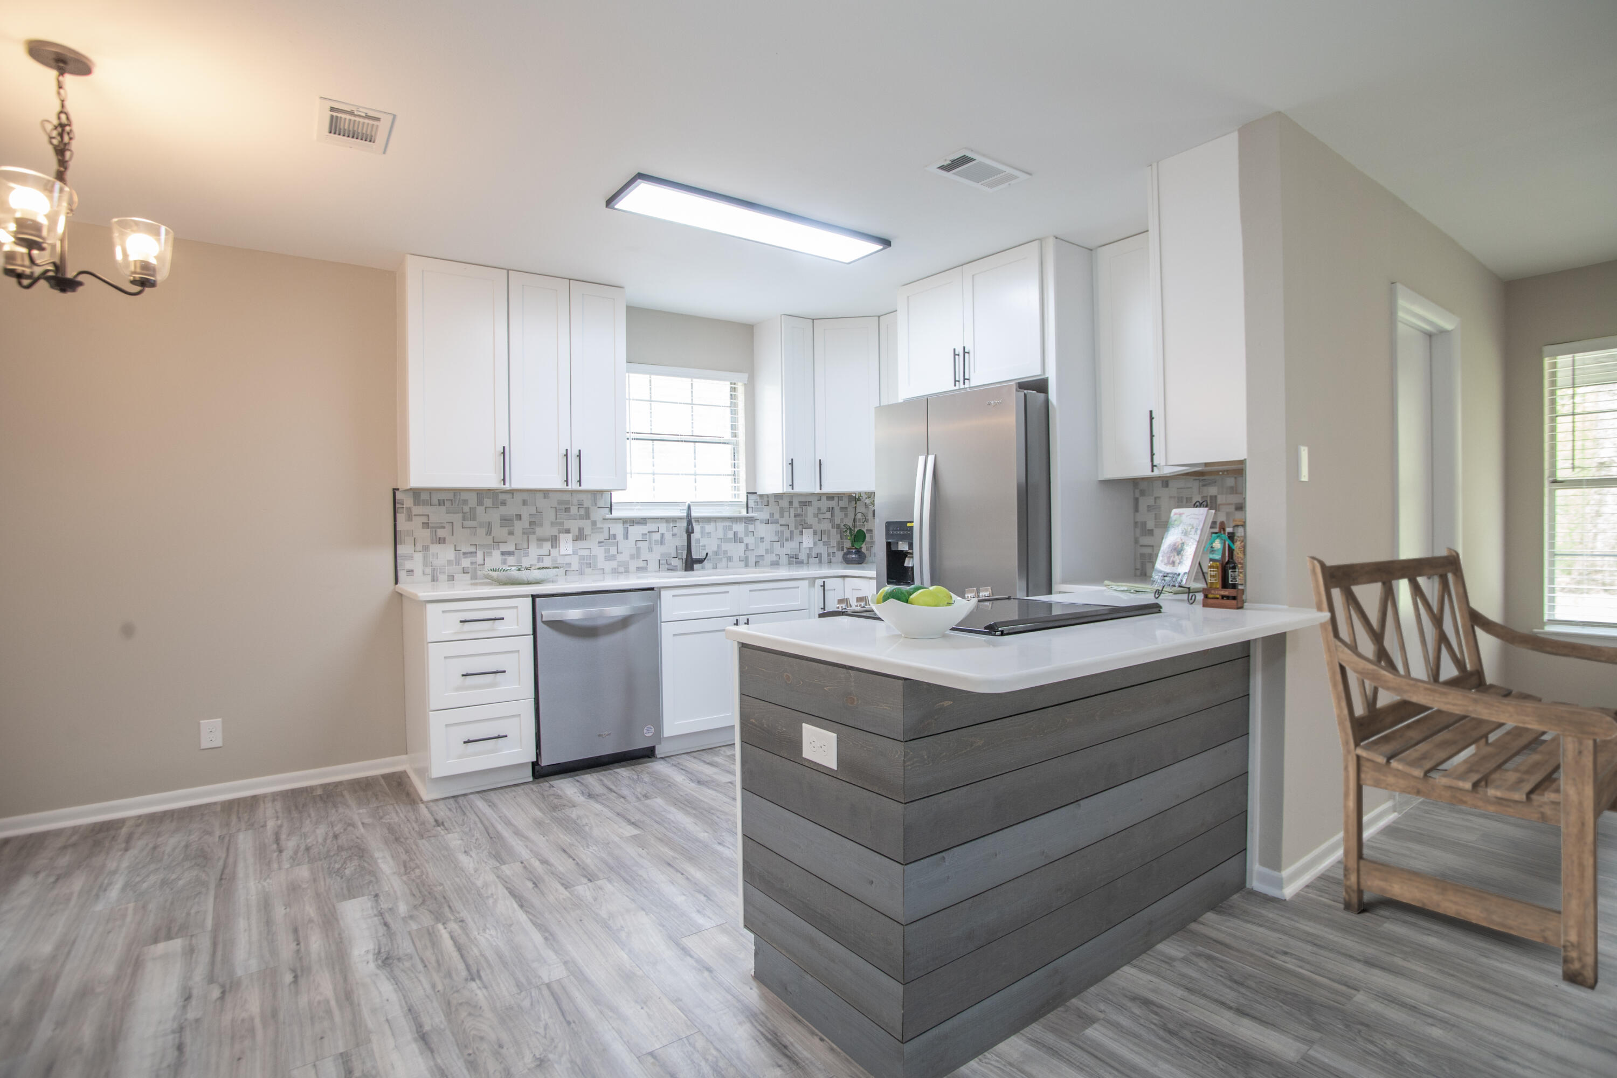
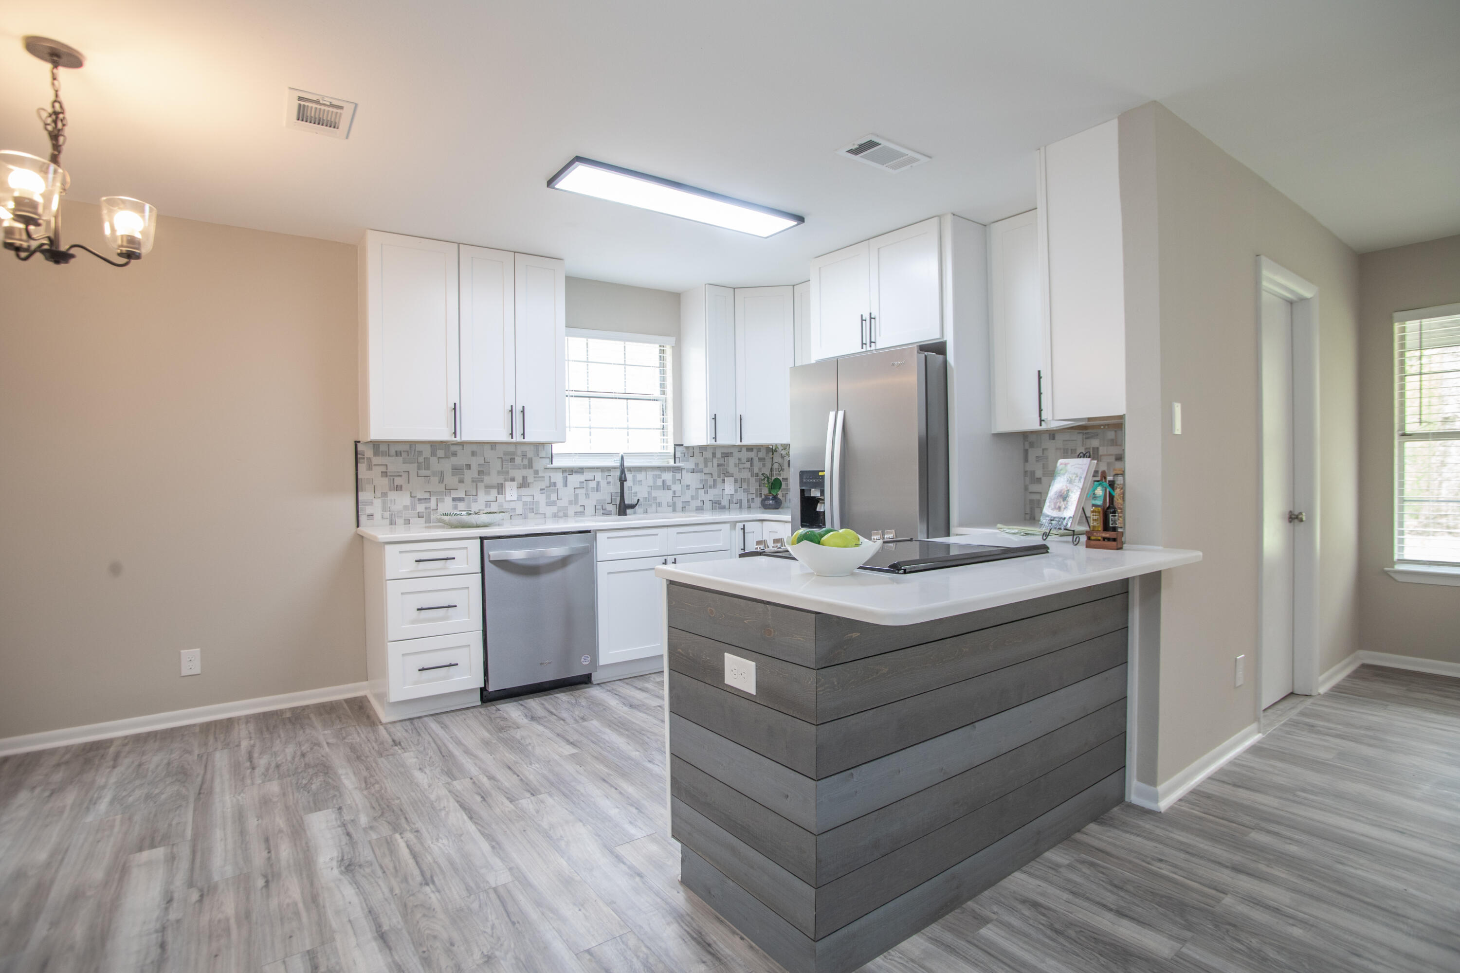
- bench [1307,547,1617,991]
